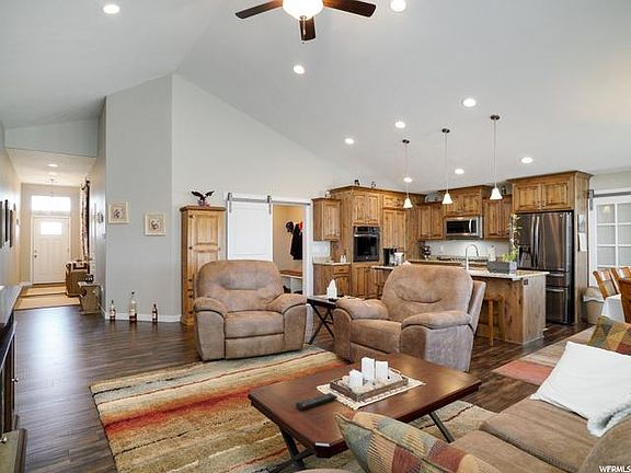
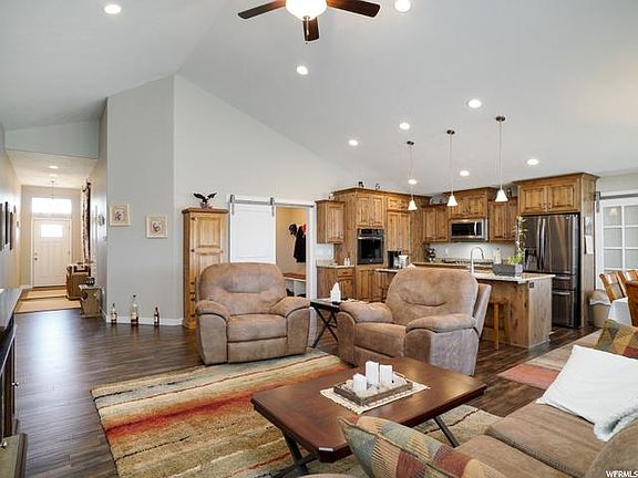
- remote control [295,392,339,411]
